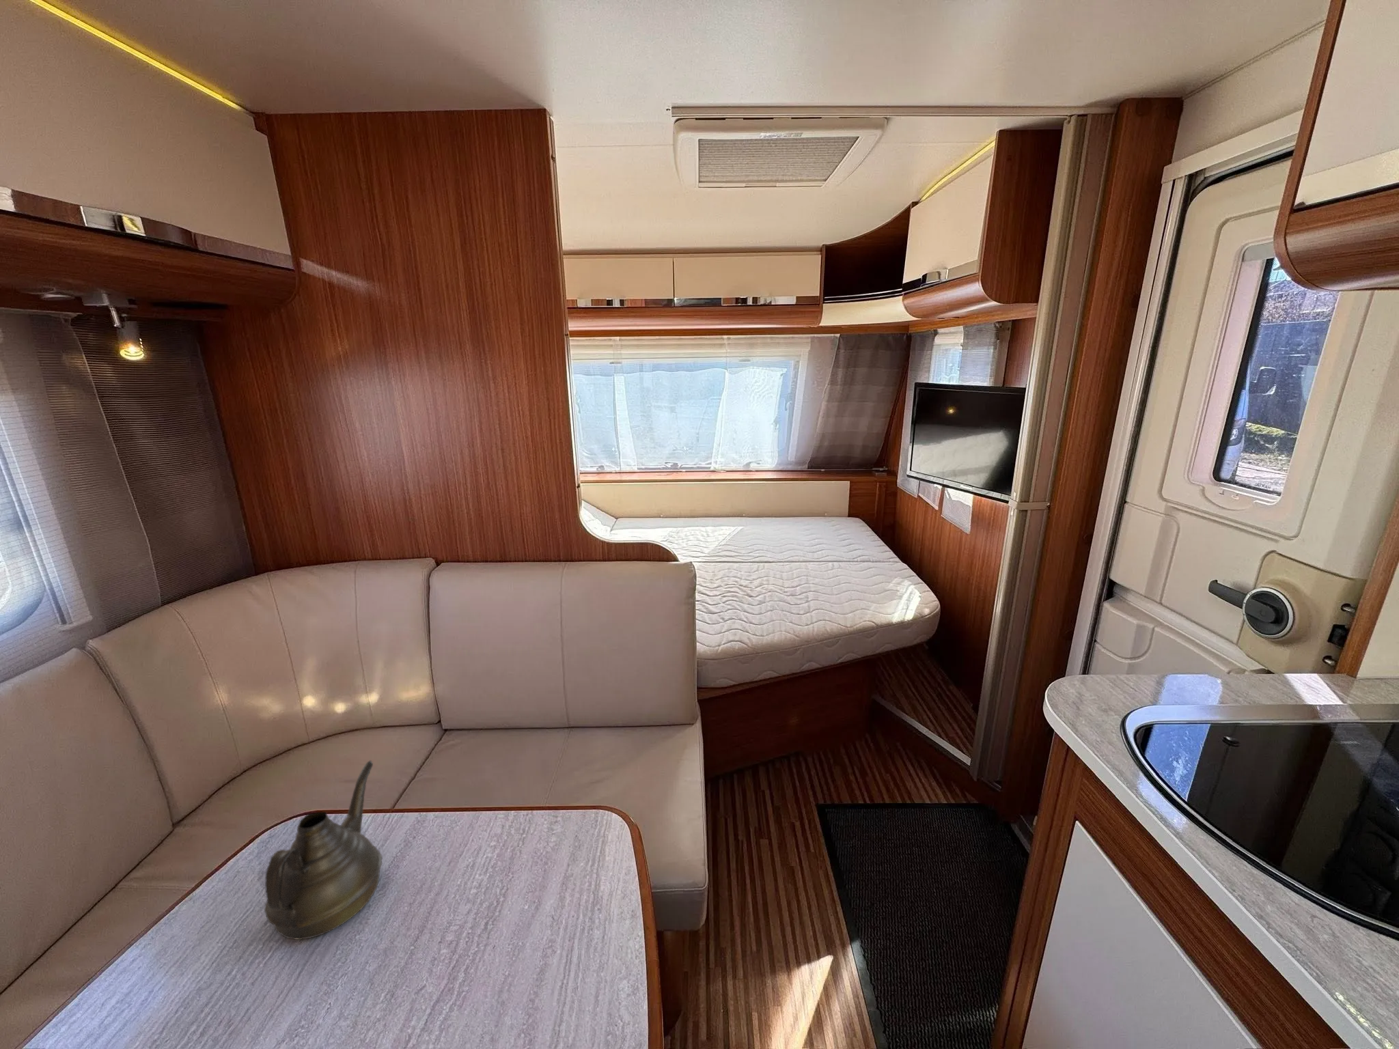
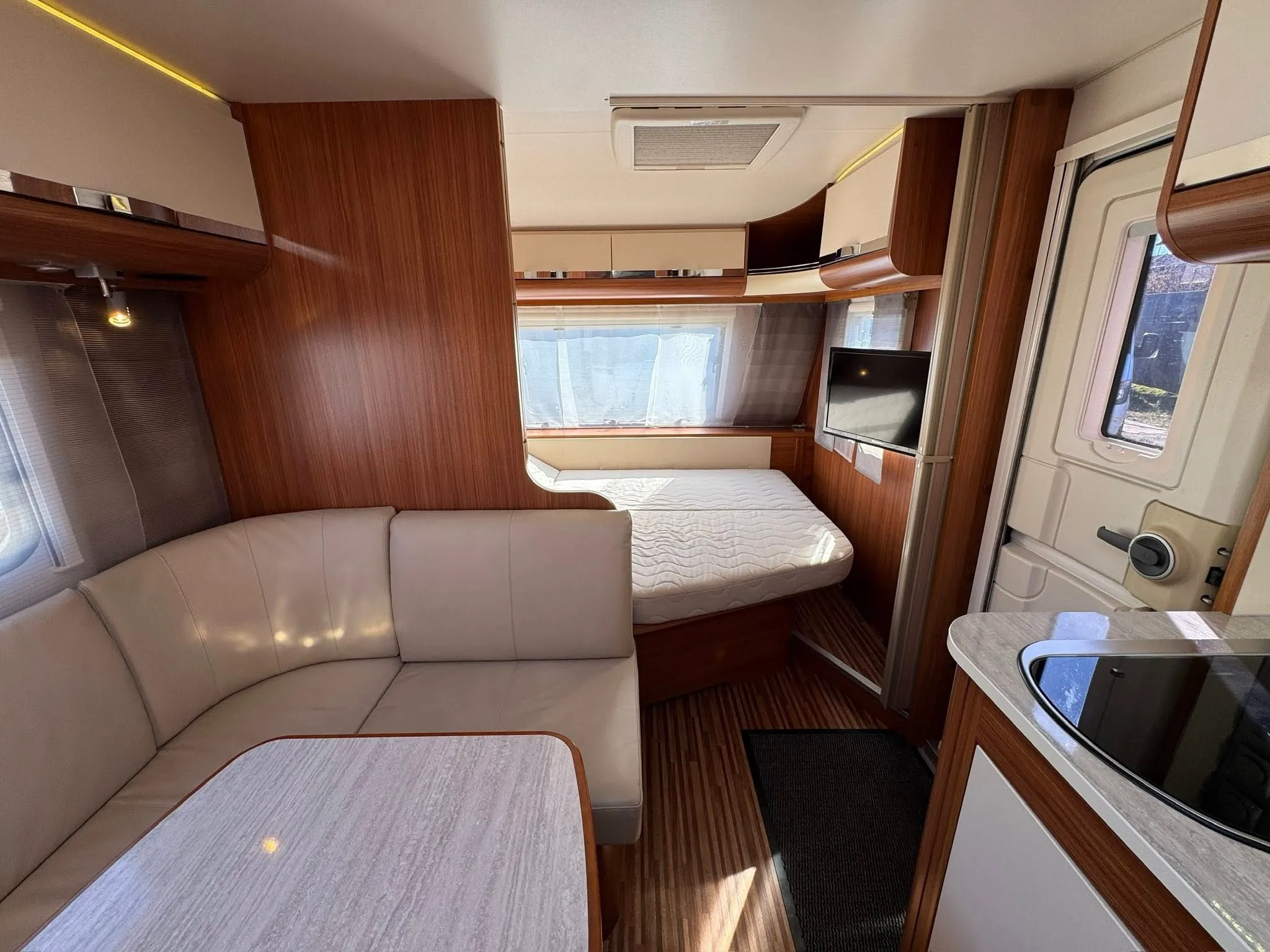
- teapot [263,759,383,940]
